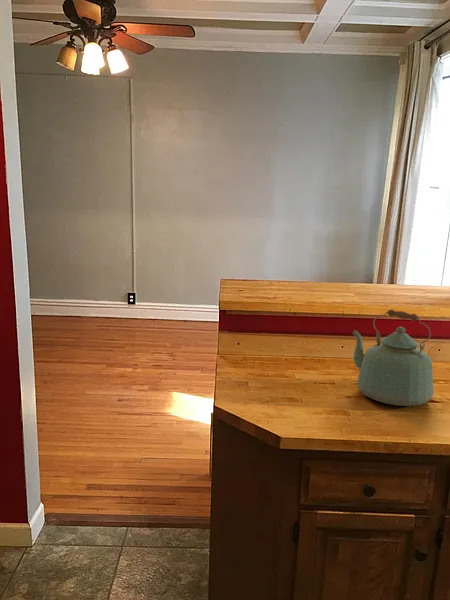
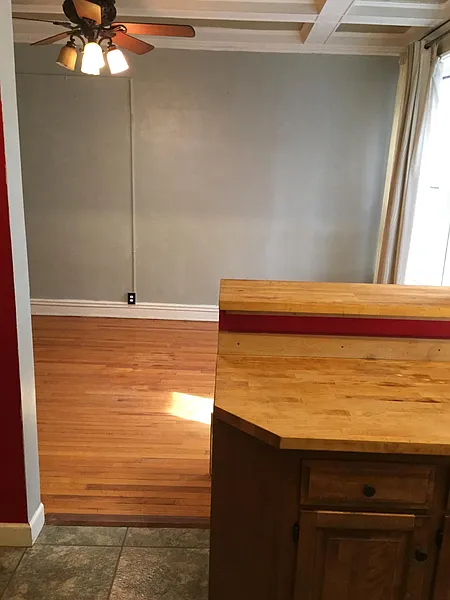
- kettle [351,308,434,407]
